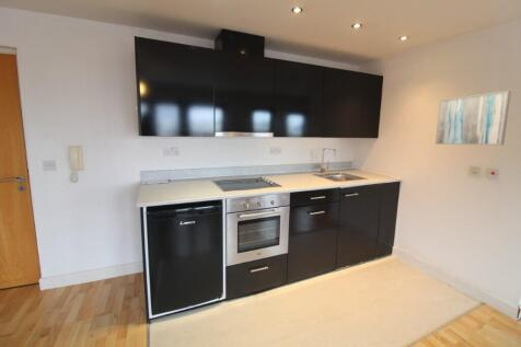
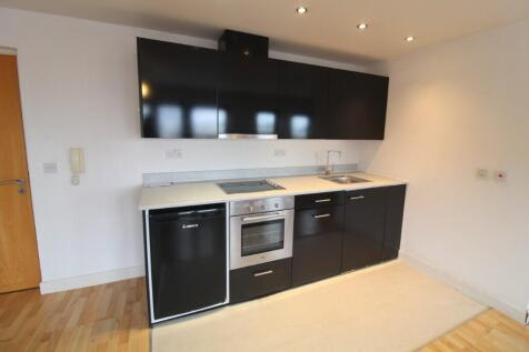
- wall art [435,90,512,146]
